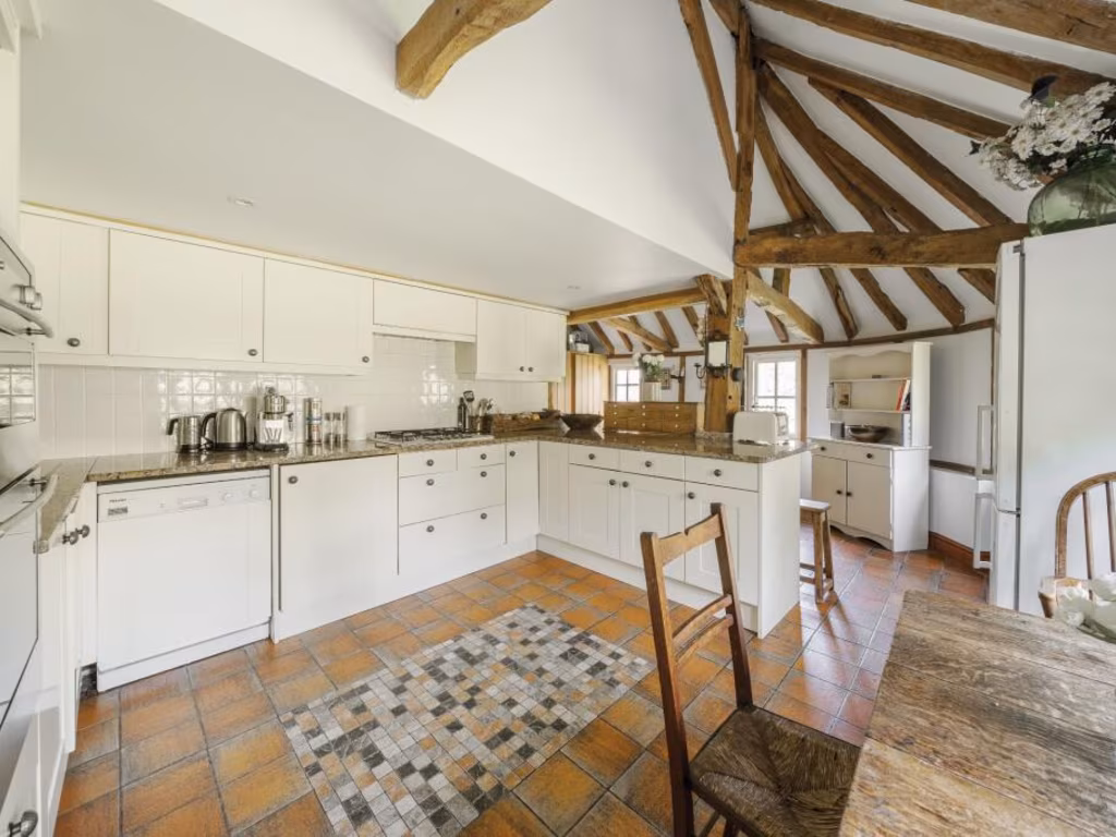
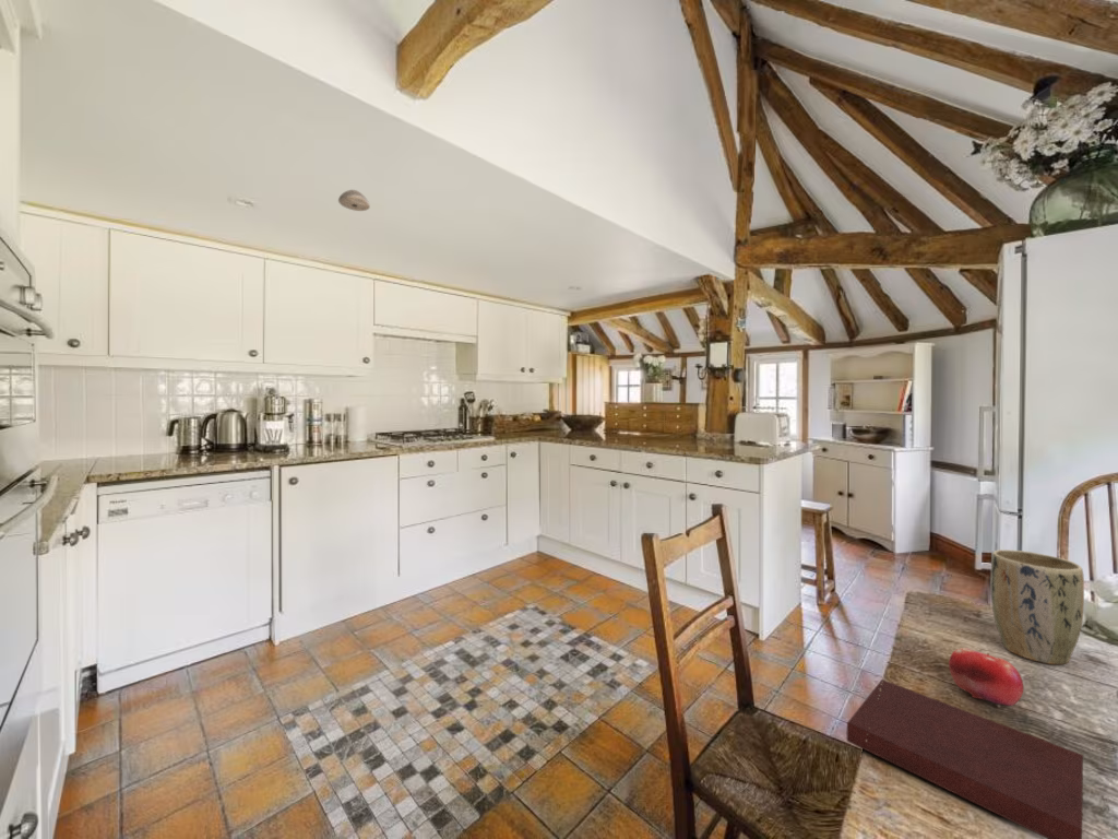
+ plant pot [989,548,1085,665]
+ fruit [948,647,1024,707]
+ notebook [846,678,1084,839]
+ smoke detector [337,189,371,212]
